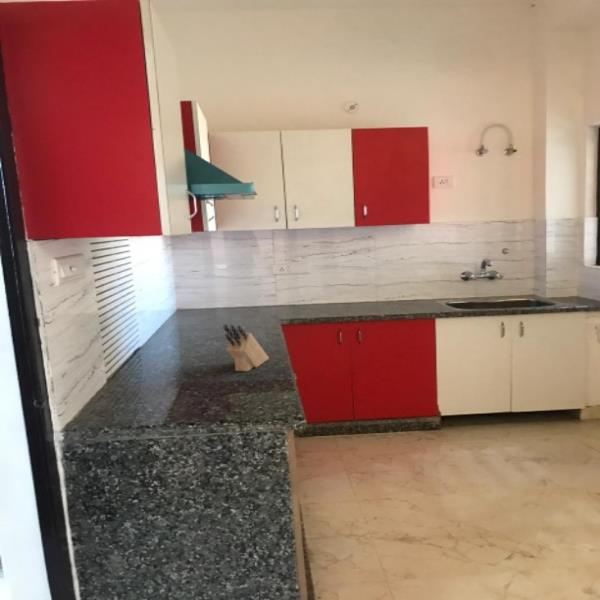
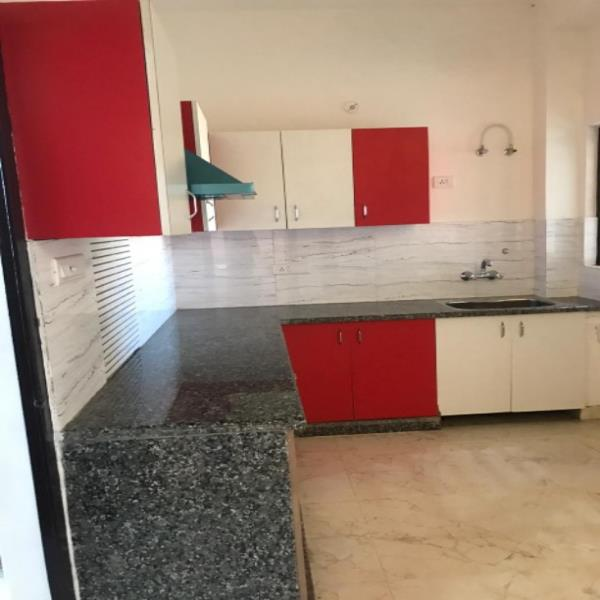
- knife block [223,323,270,372]
